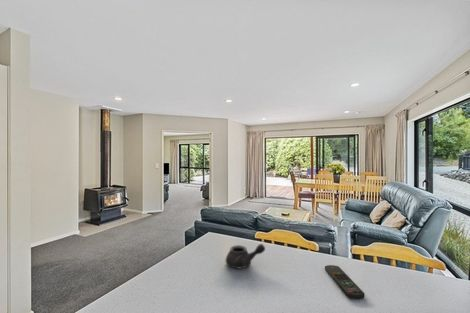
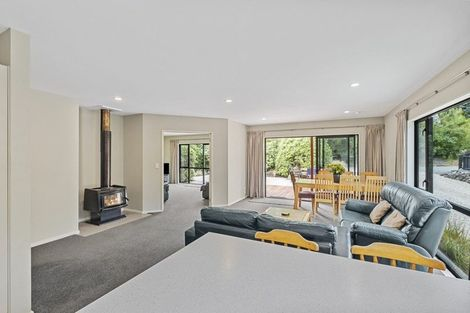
- remote control [324,264,366,300]
- teapot [225,243,266,269]
